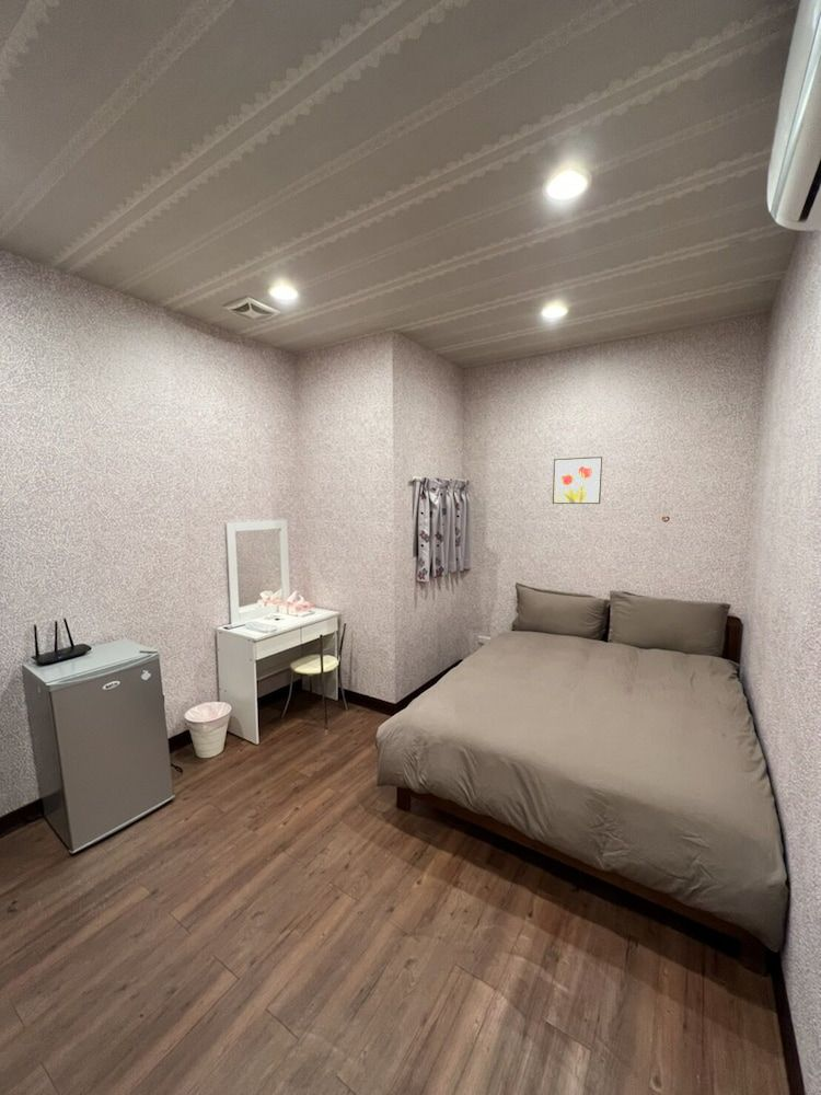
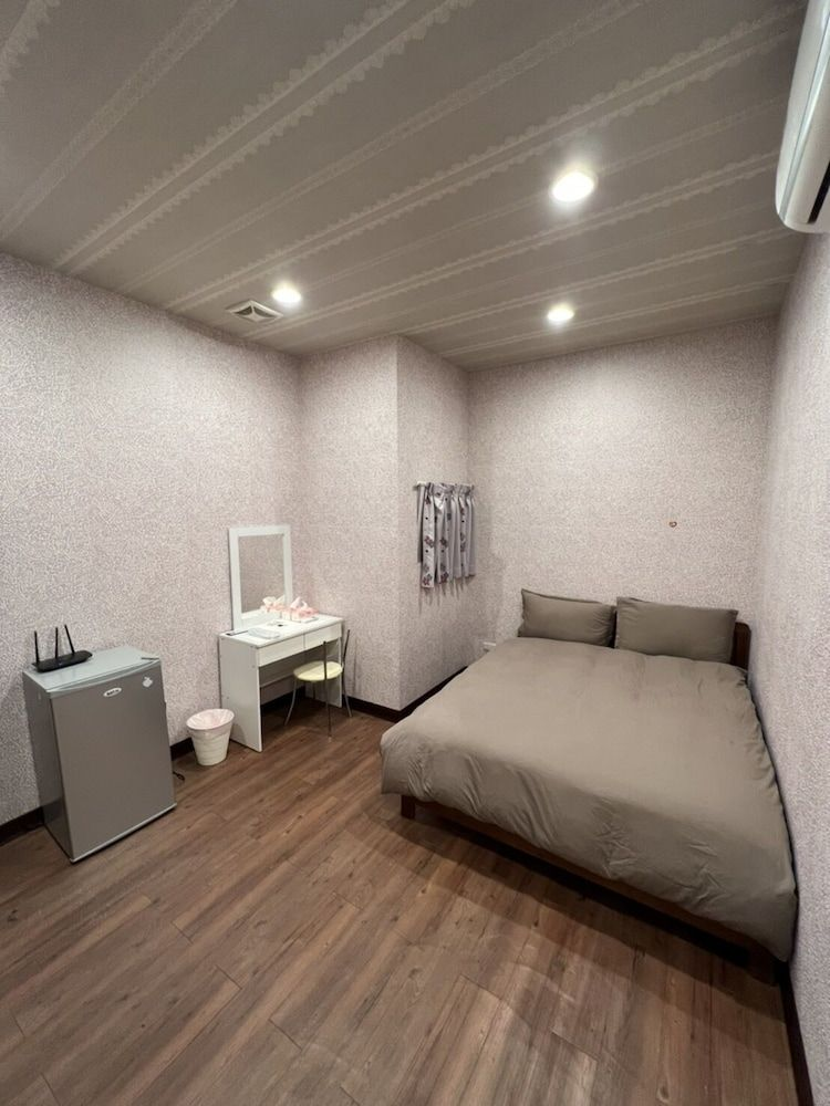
- wall art [552,456,603,505]
